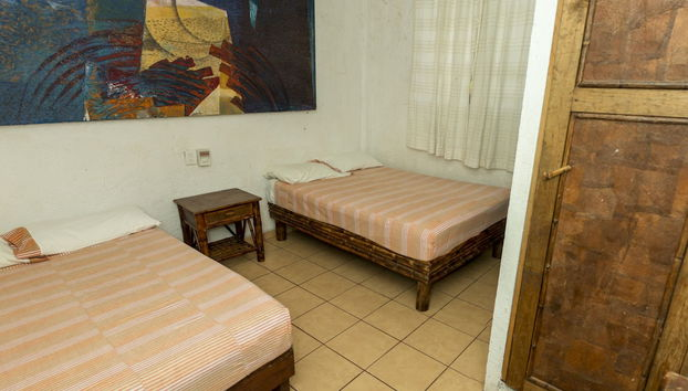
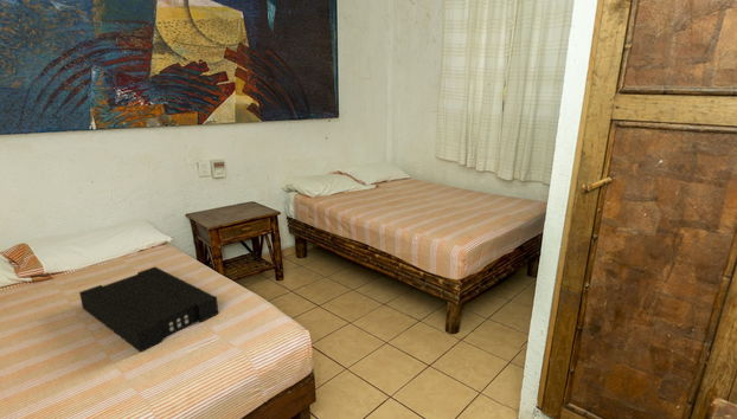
+ tray [78,265,219,354]
